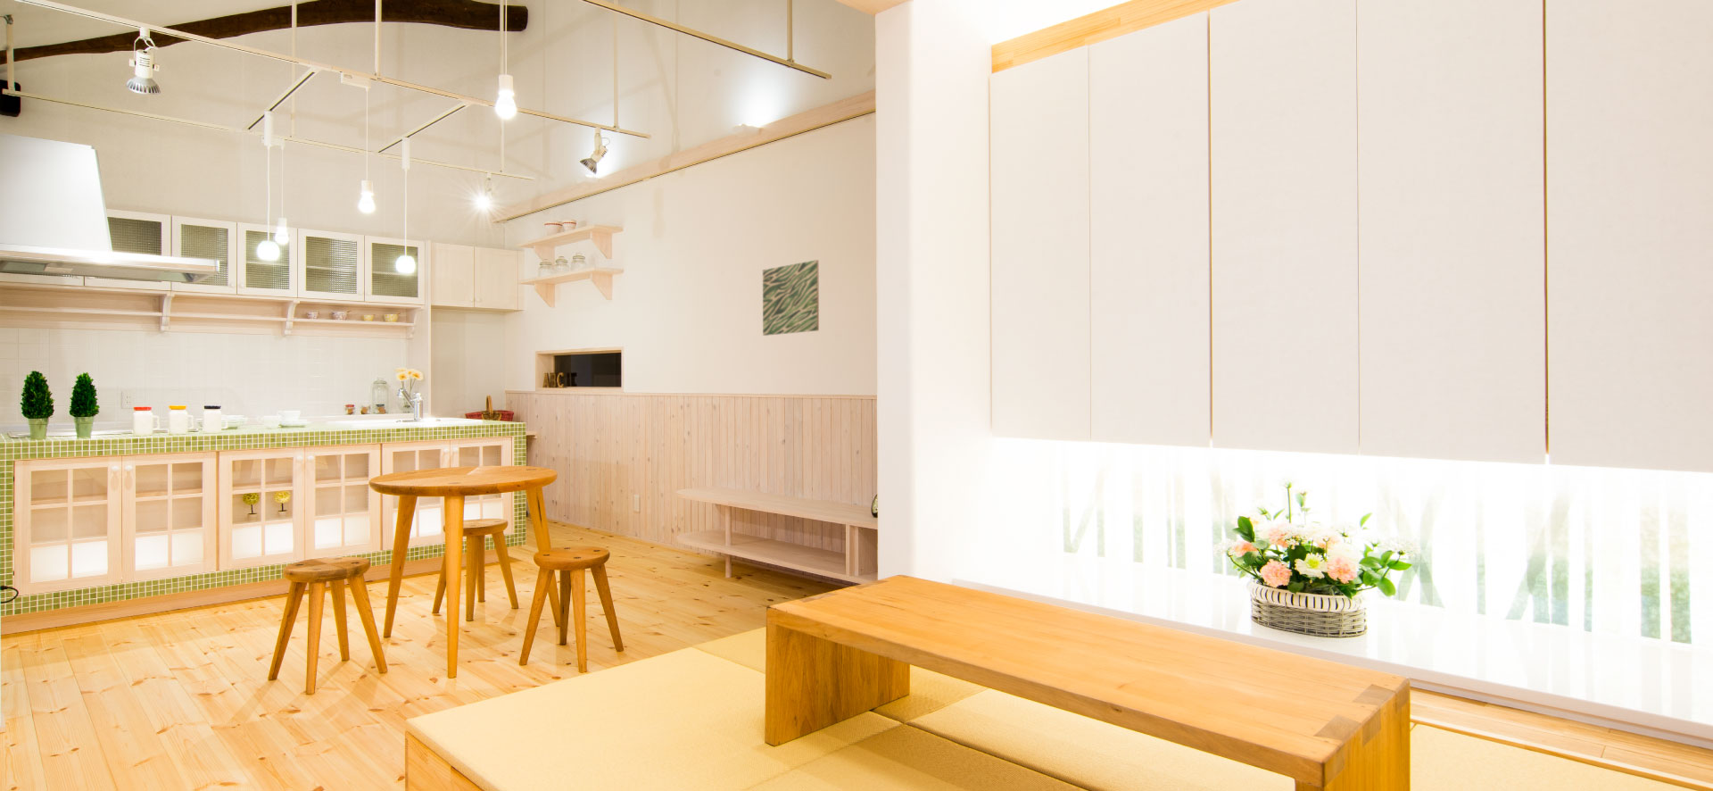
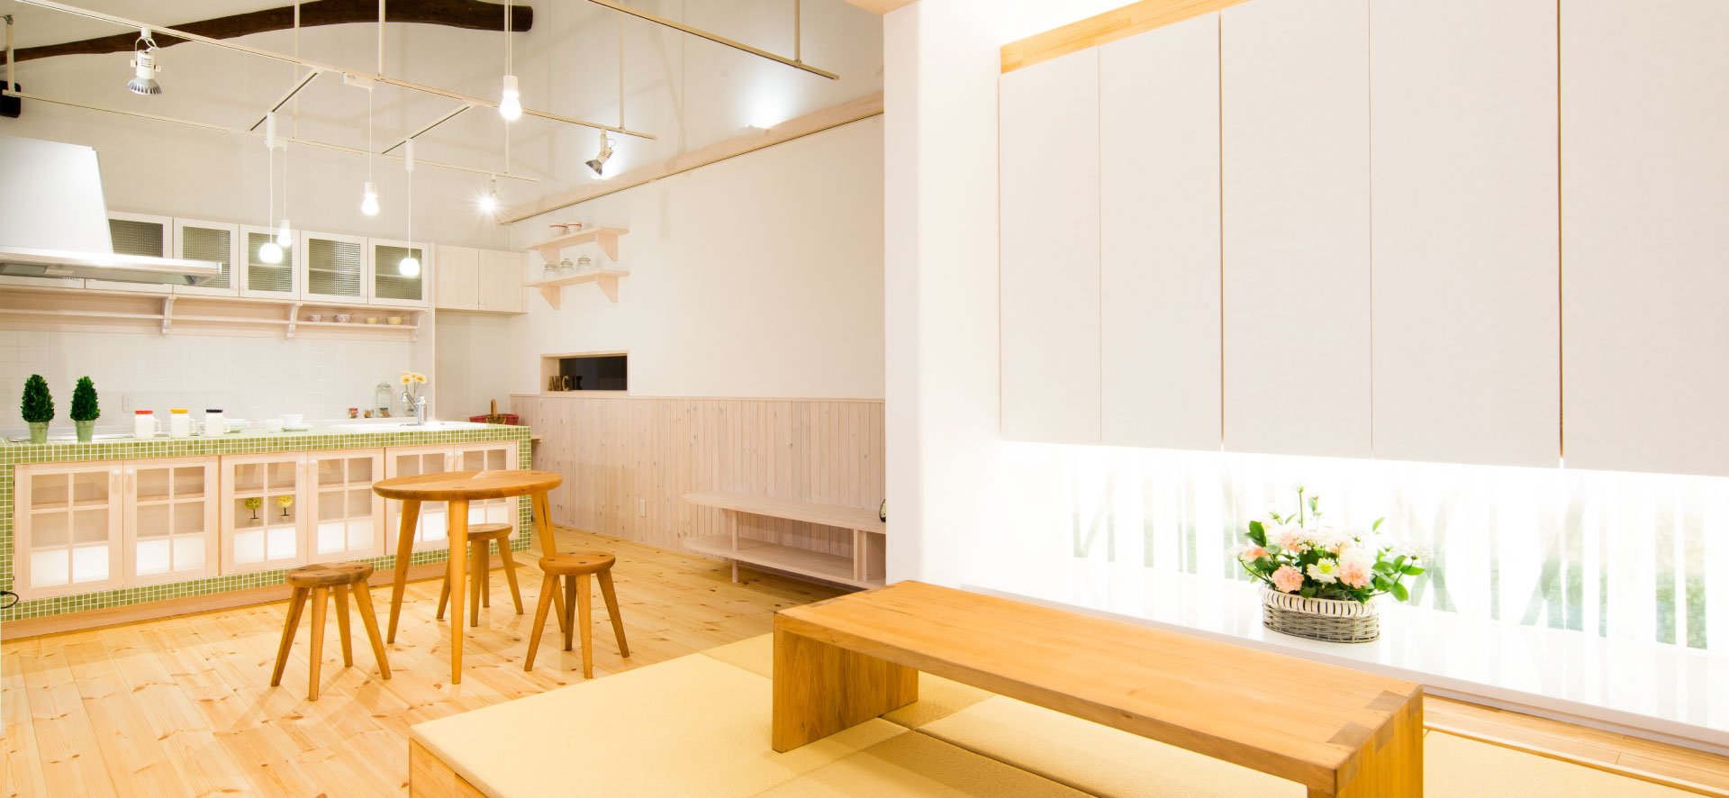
- wall art [761,259,820,337]
